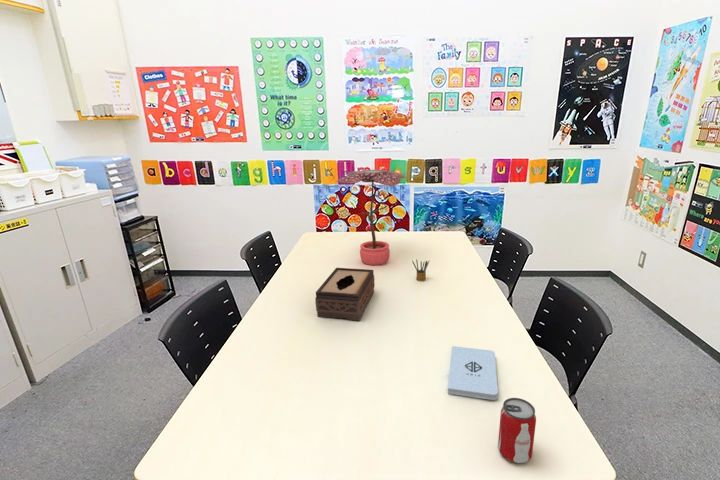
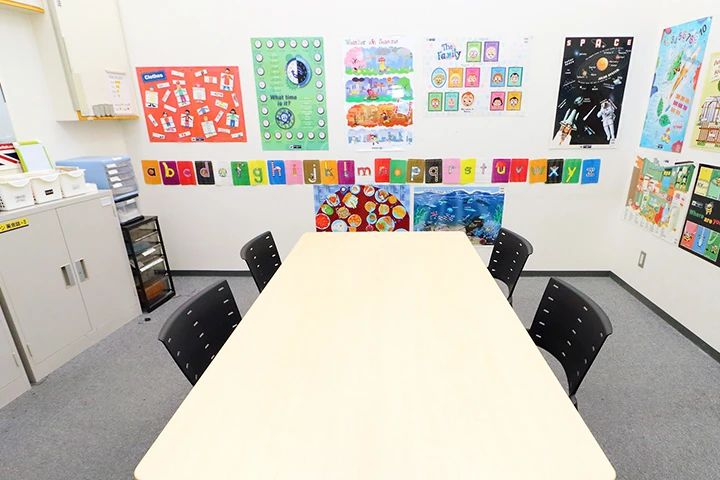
- potted plant [336,169,407,266]
- notepad [447,345,499,401]
- tissue box [314,267,376,322]
- beverage can [497,397,537,464]
- pencil box [411,258,431,283]
